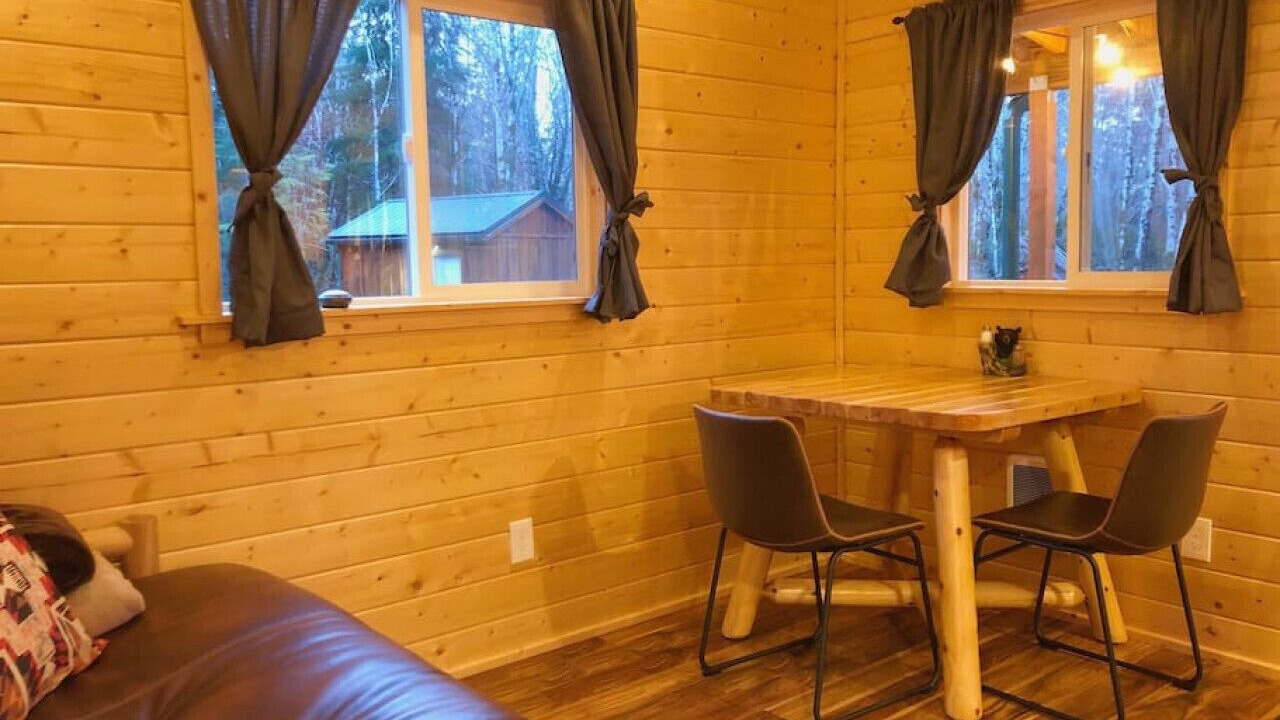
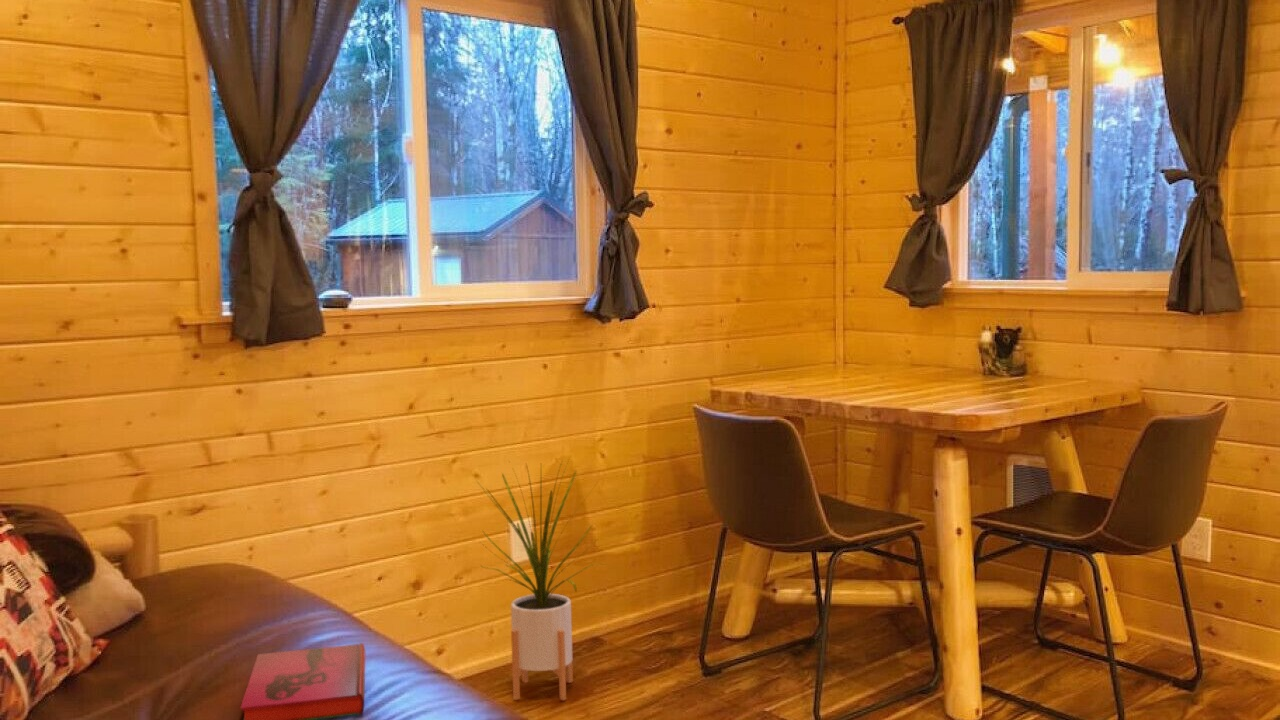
+ house plant [475,455,608,701]
+ hardback book [239,642,366,720]
